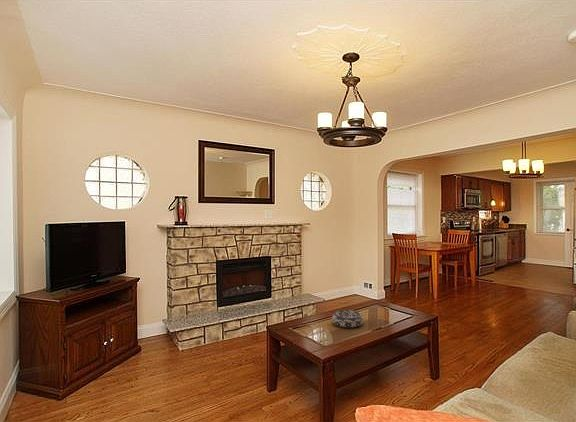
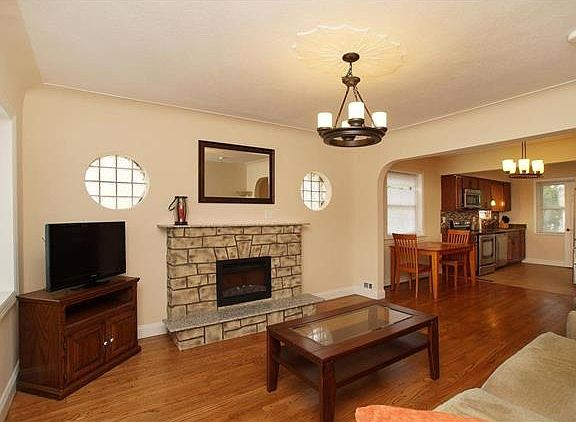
- decorative bowl [331,309,364,329]
